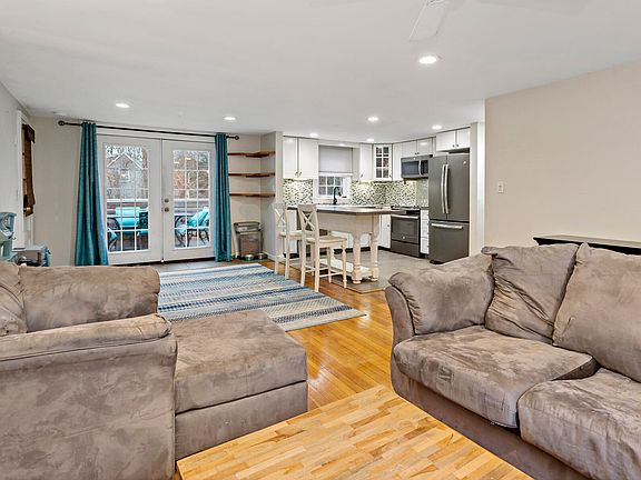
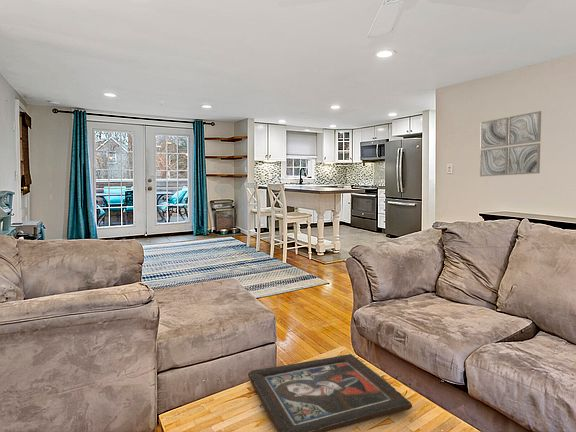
+ wall art [479,110,542,177]
+ religious icon [247,353,413,432]
